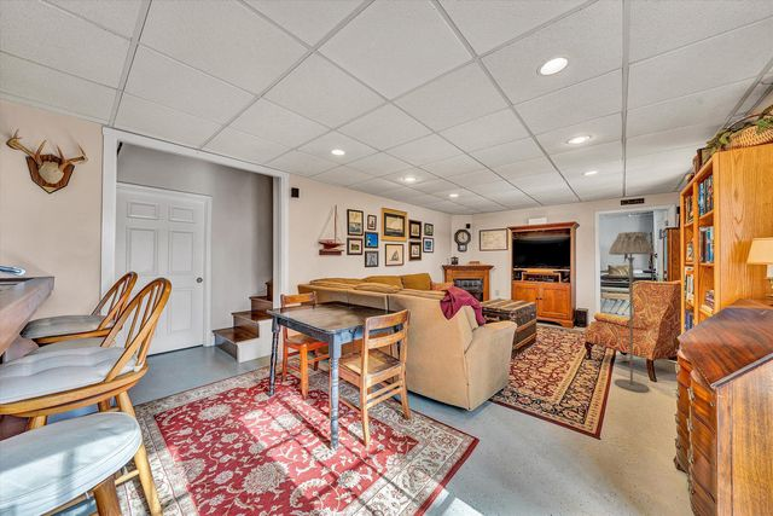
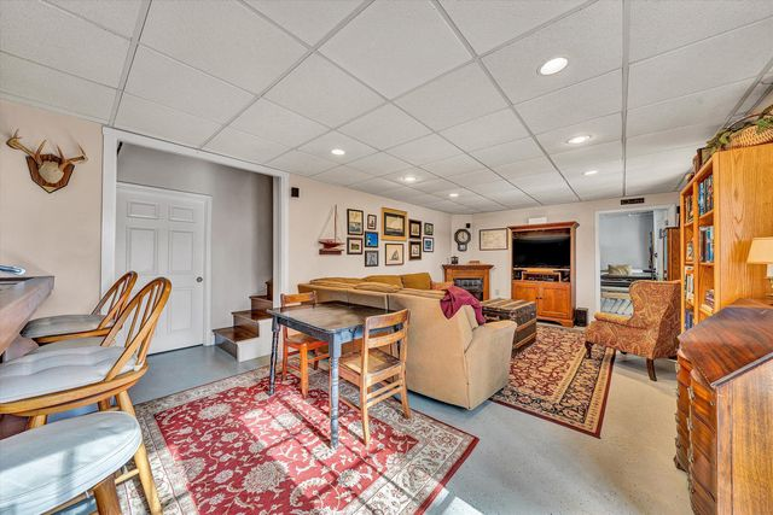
- floor lamp [608,231,655,393]
